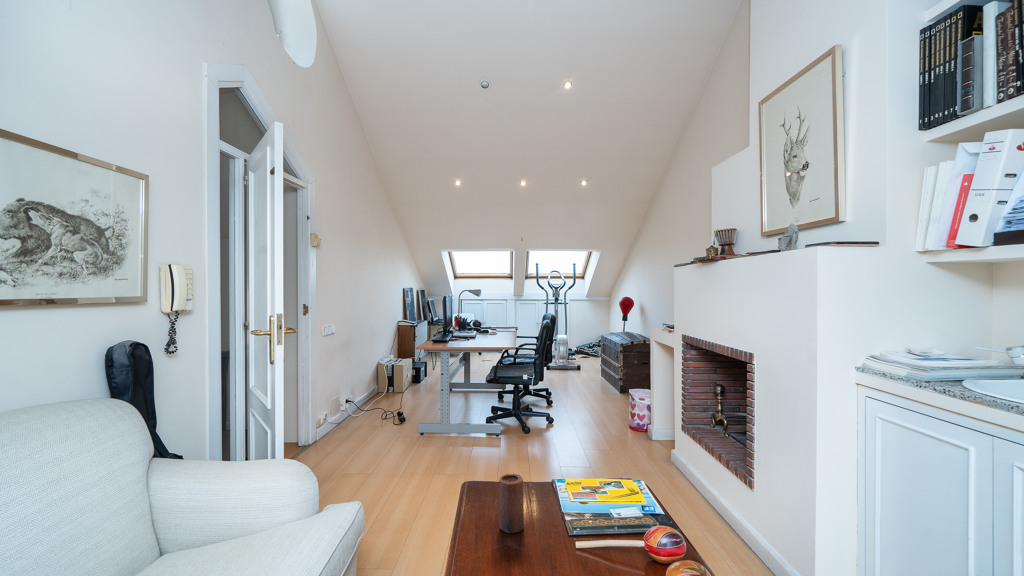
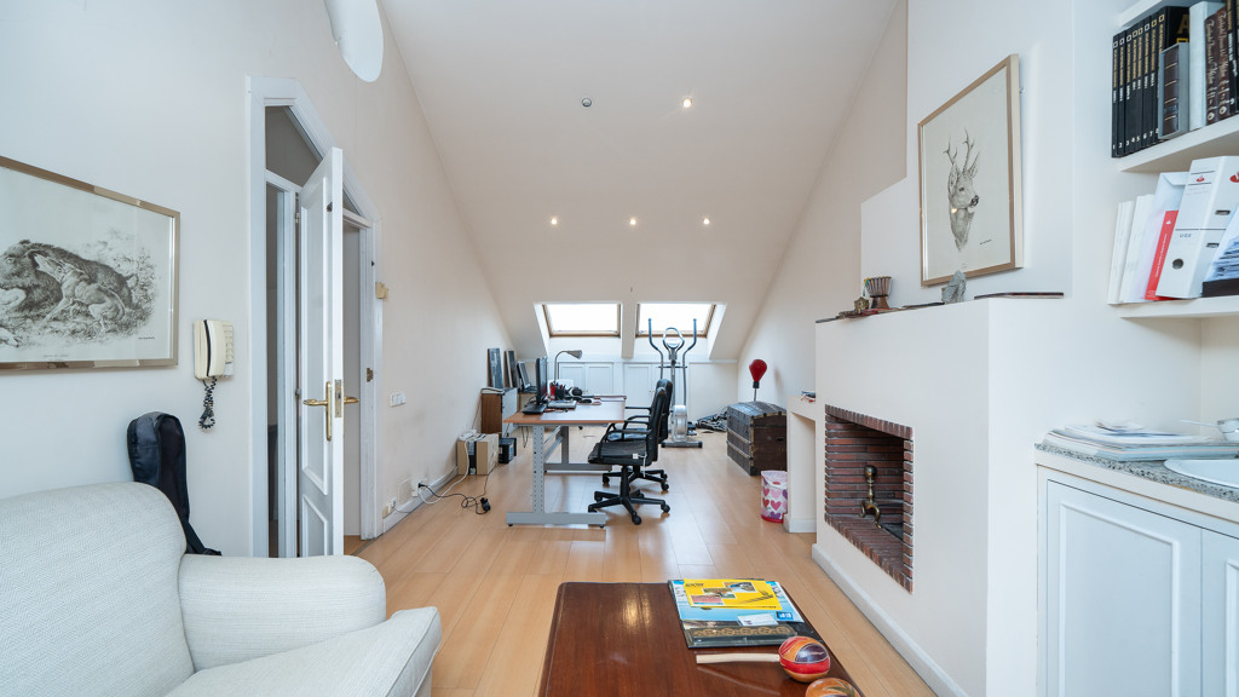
- candle [498,473,525,534]
